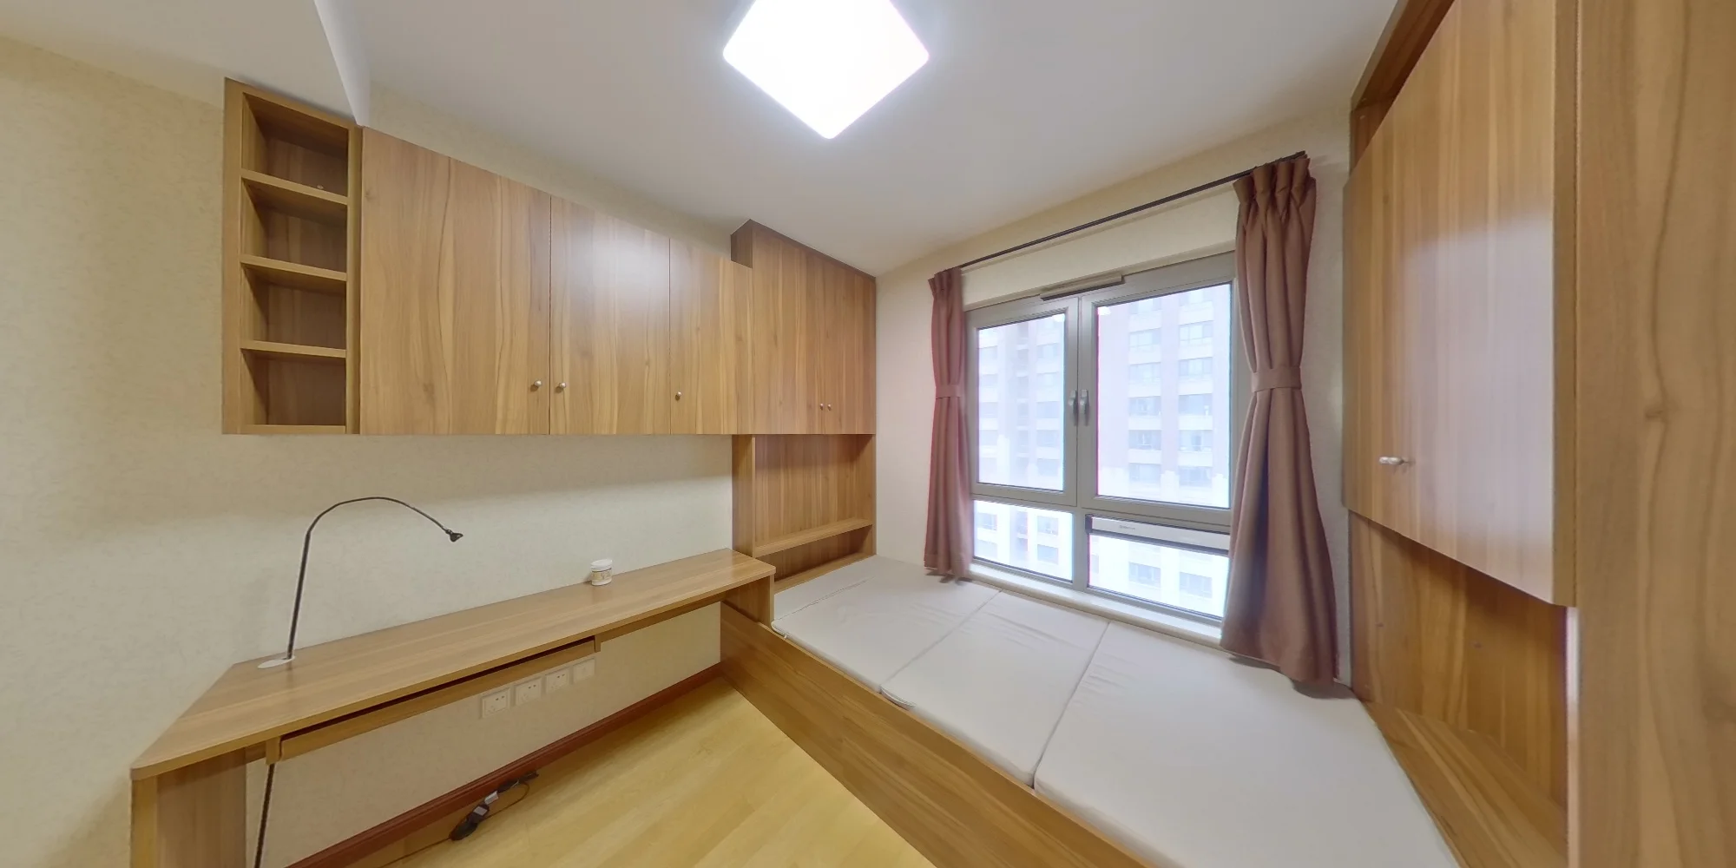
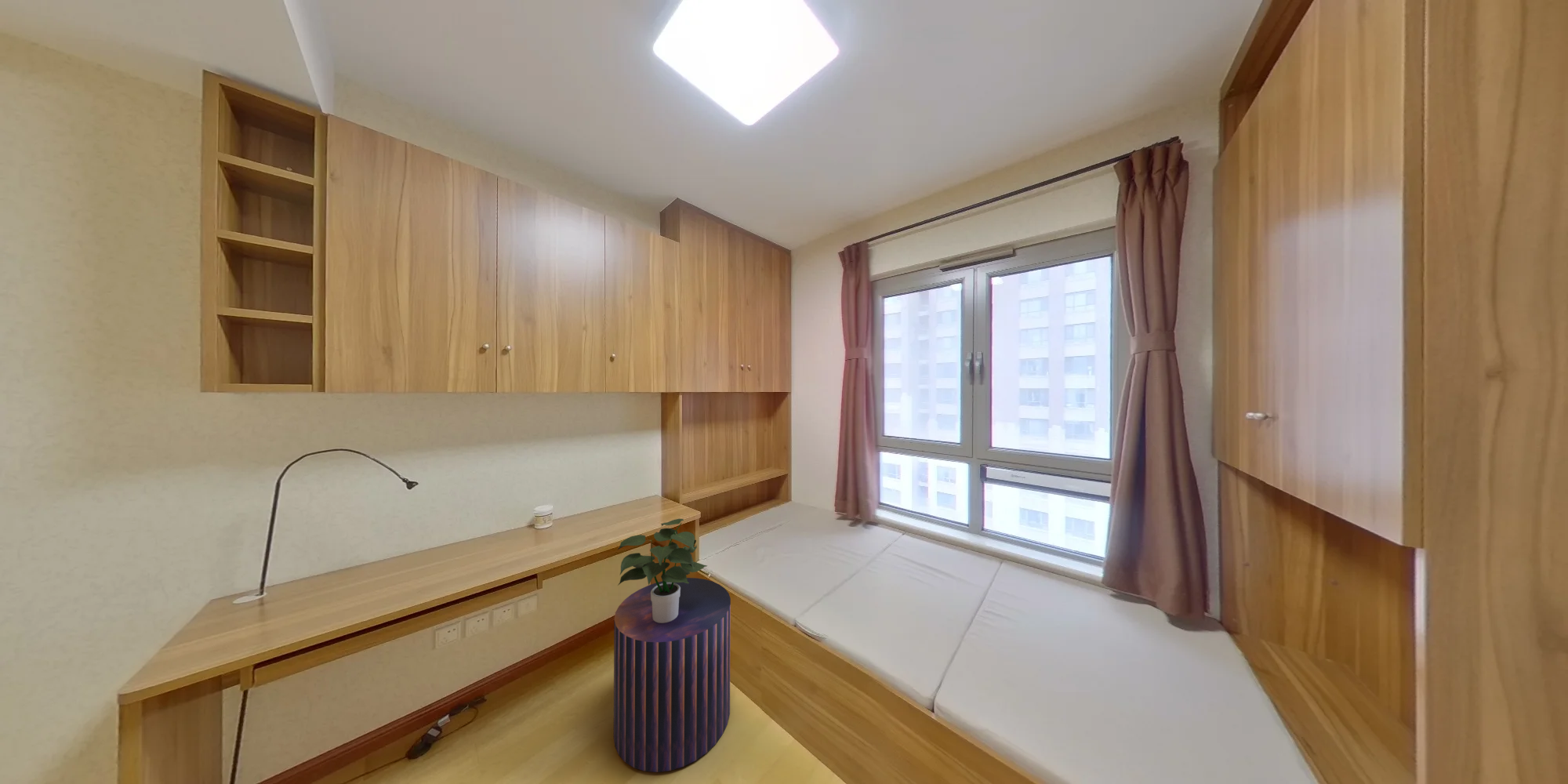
+ potted plant [616,517,708,623]
+ stool [613,577,731,773]
